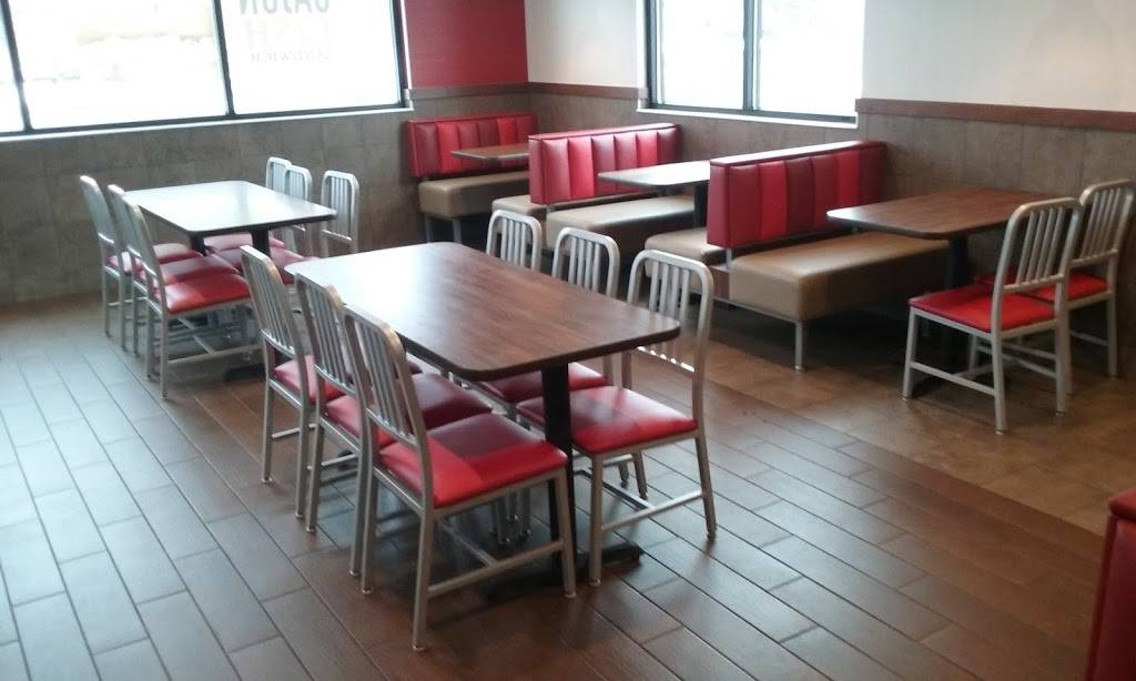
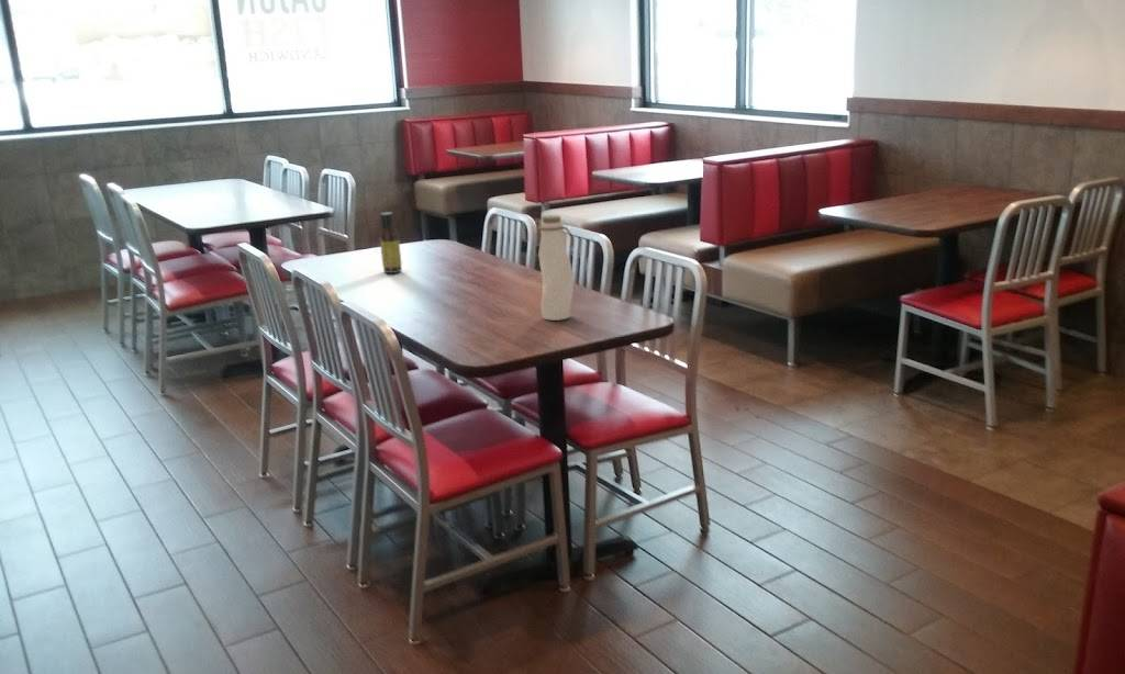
+ sauce bottle [379,211,403,274]
+ water bottle [537,214,575,322]
